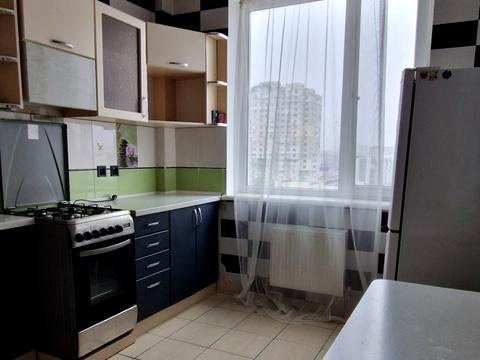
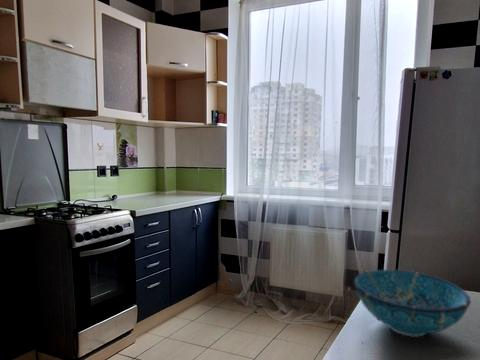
+ bowl [353,269,472,338]
